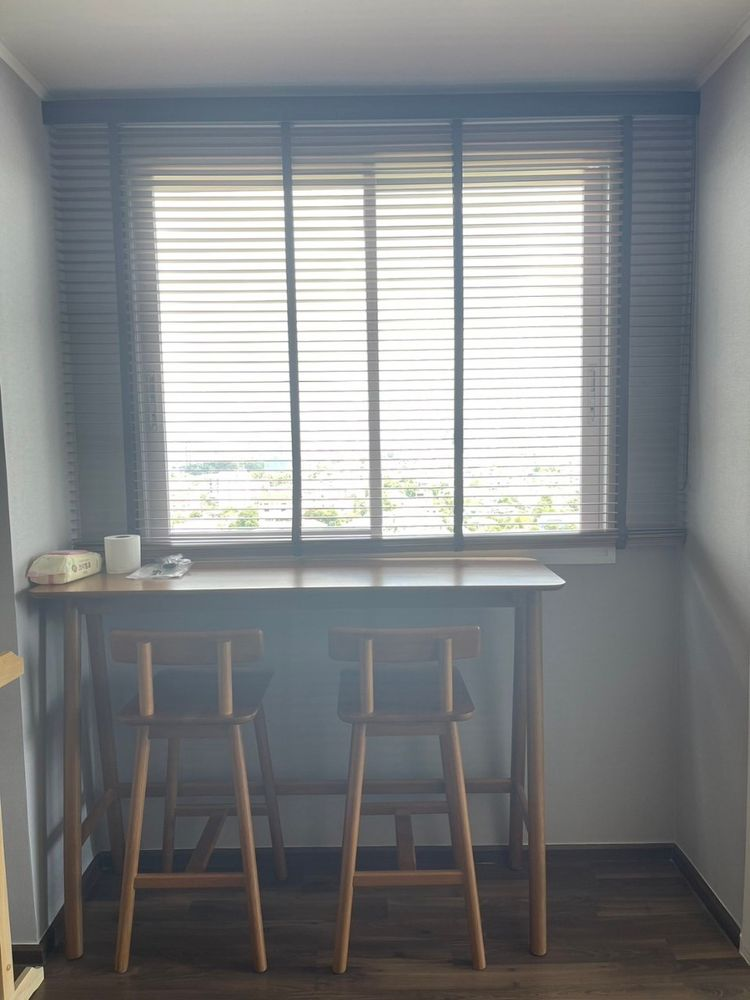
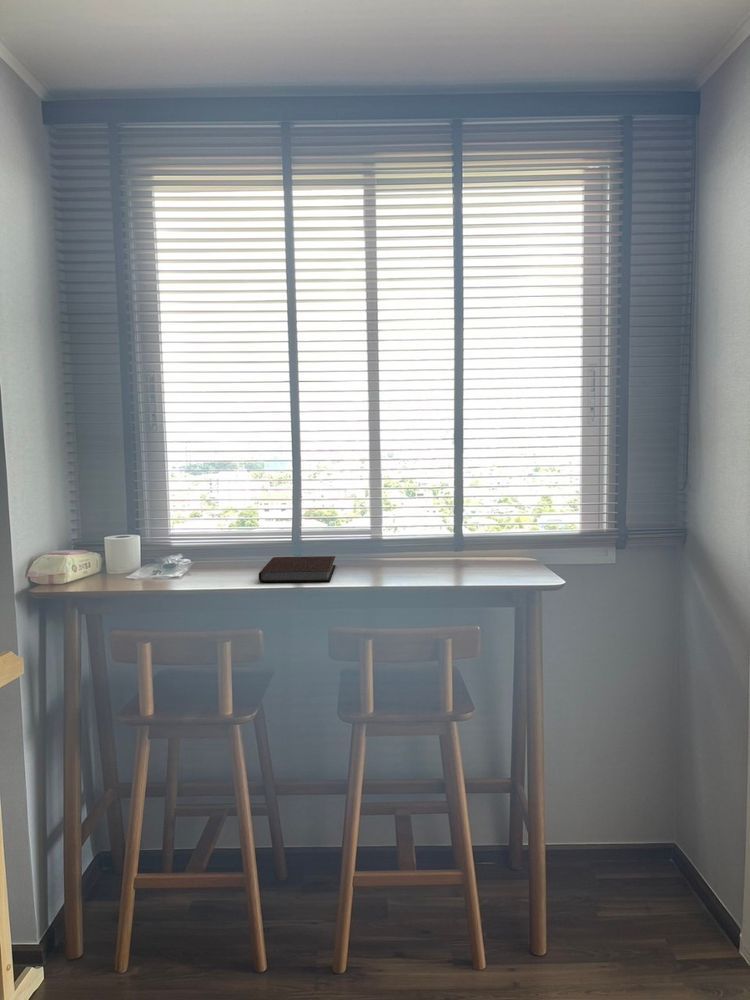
+ notebook [258,555,337,583]
